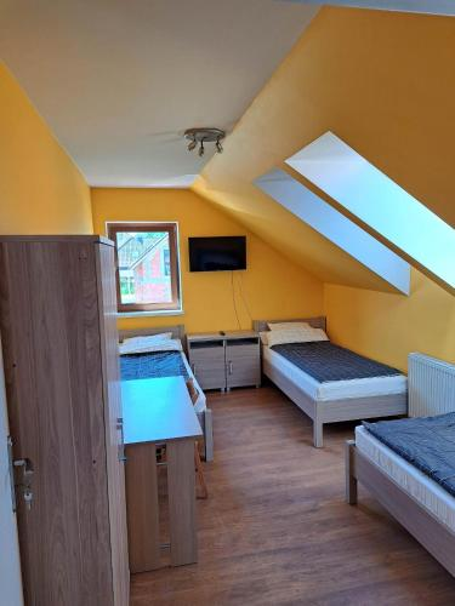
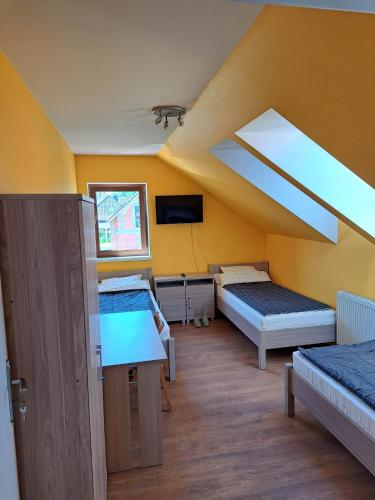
+ boots [192,308,210,328]
